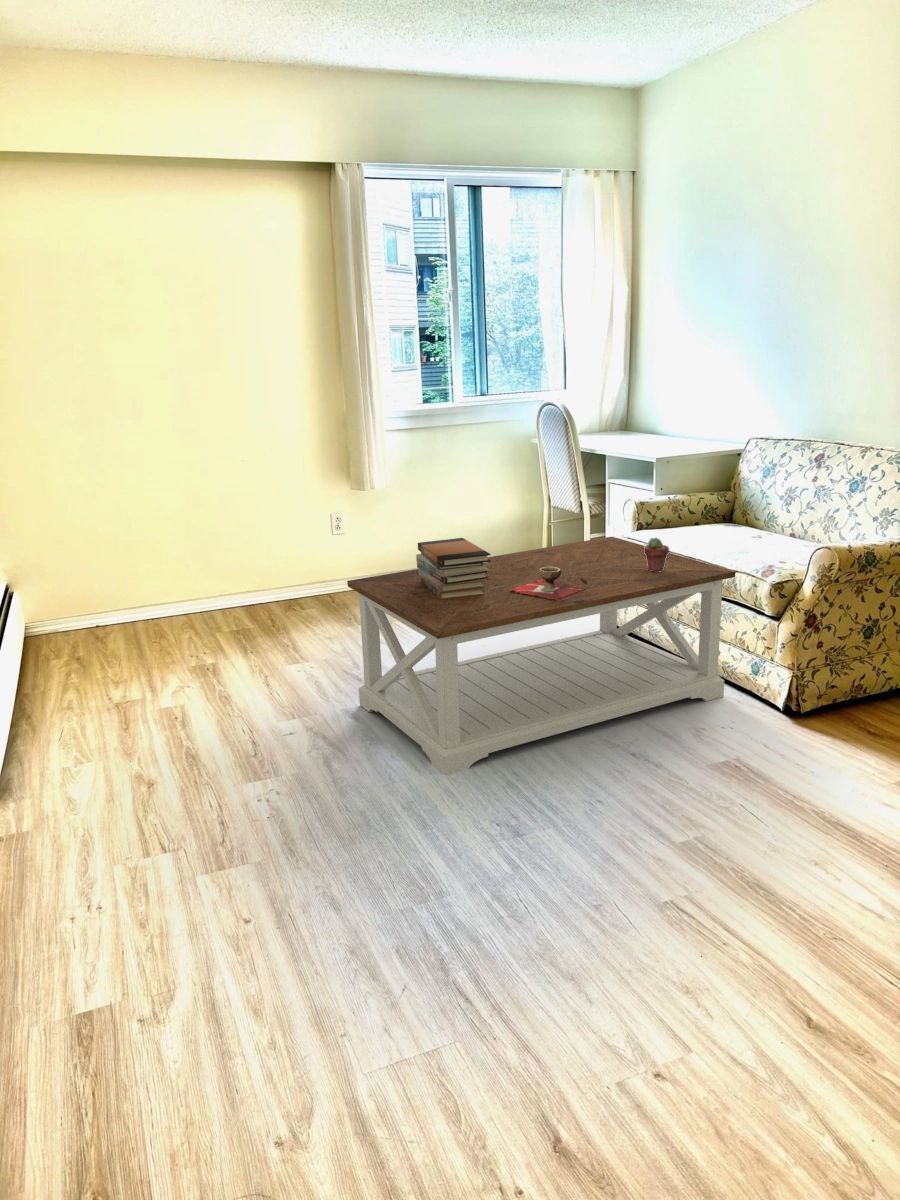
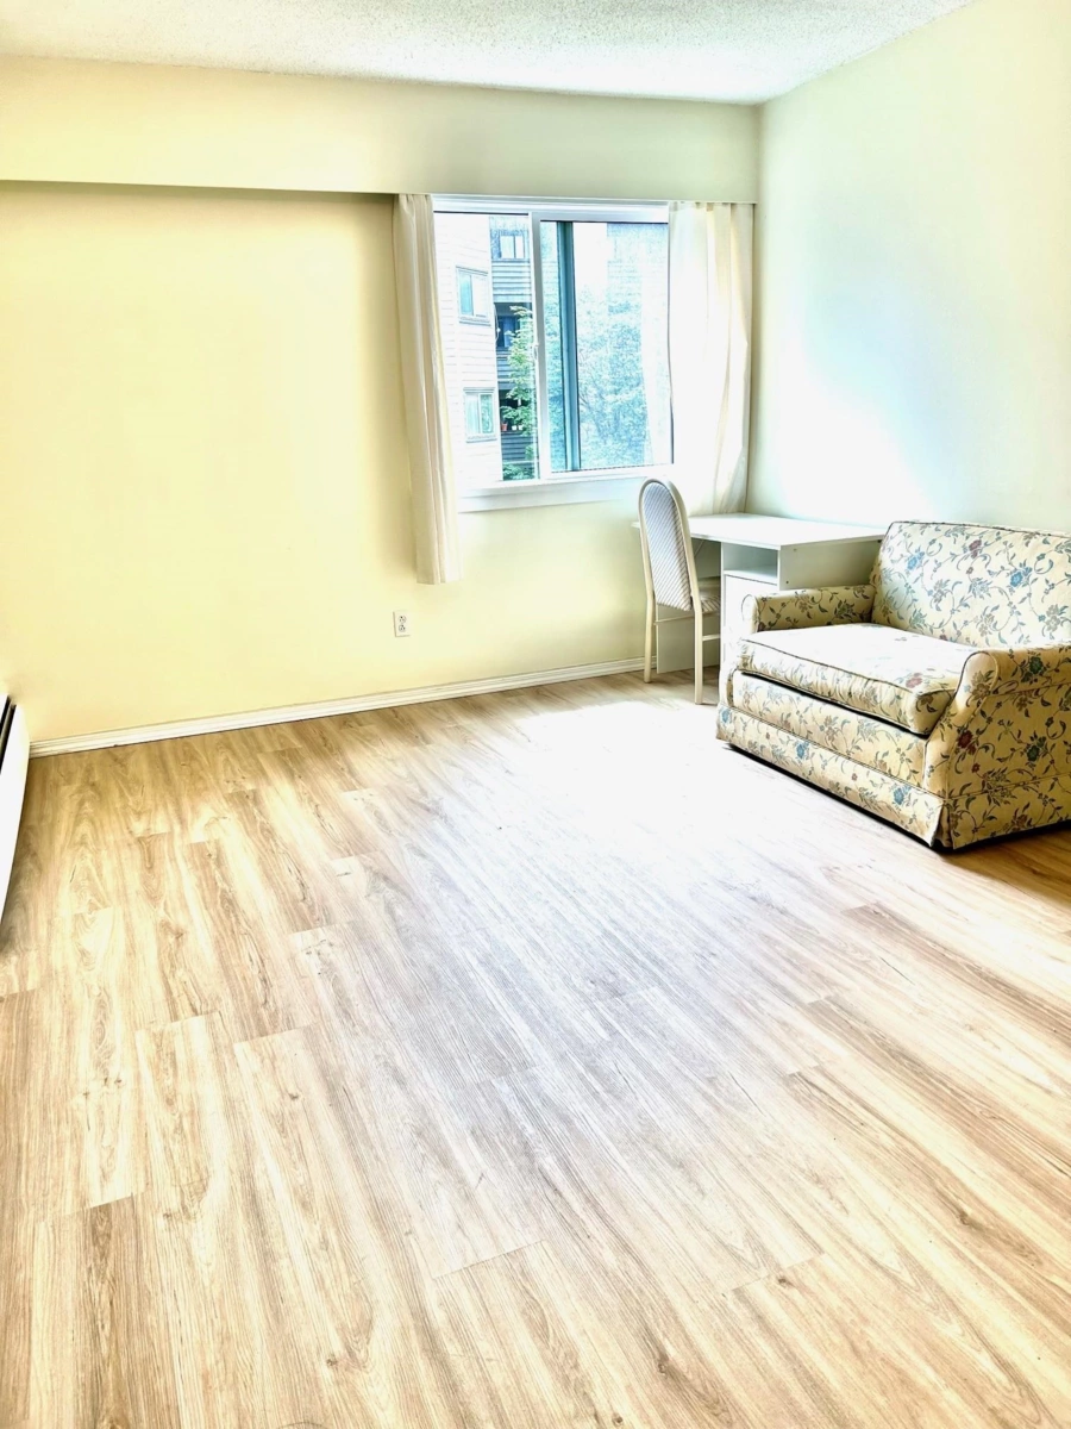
- book stack [415,537,492,600]
- decorative bowl [512,567,588,600]
- coffee table [346,536,736,776]
- potted succulent [644,537,670,572]
